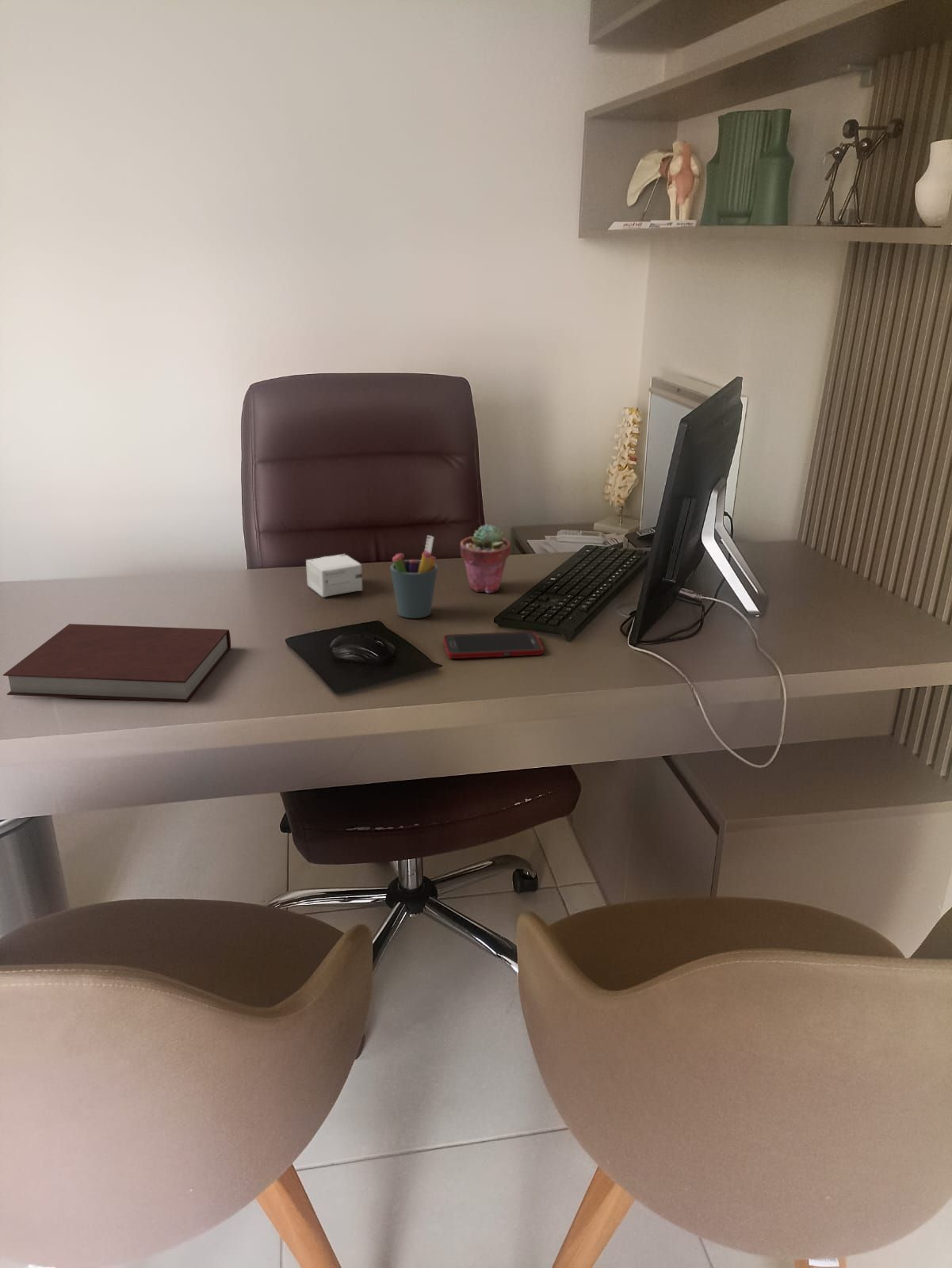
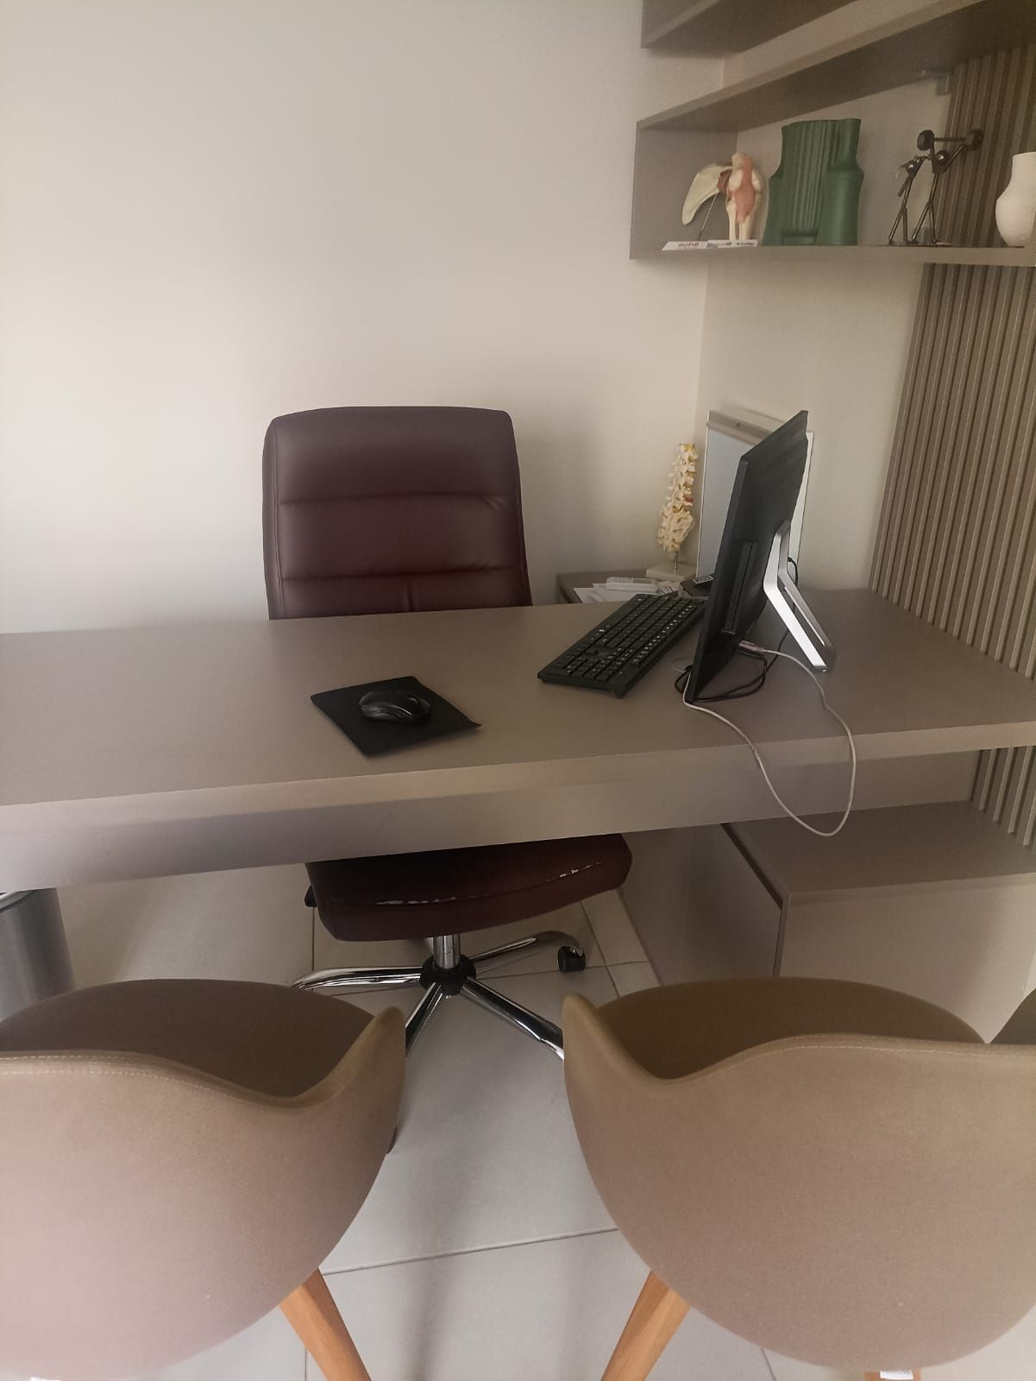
- potted succulent [460,523,511,594]
- pen holder [389,535,438,619]
- notebook [2,623,231,703]
- cell phone [442,631,545,659]
- small box [305,553,363,598]
